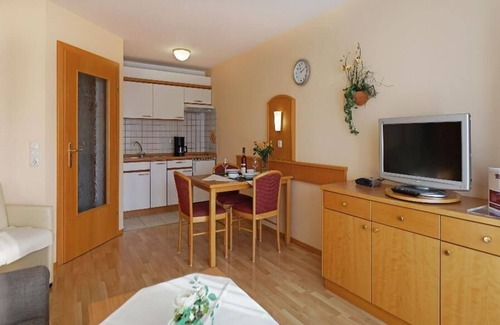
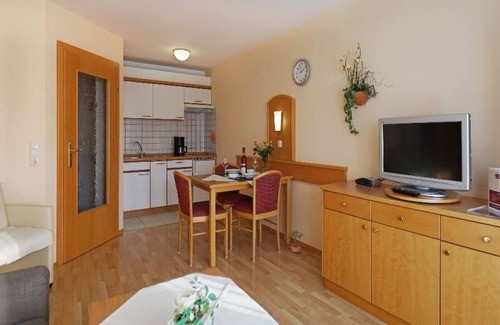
+ potted plant [283,229,304,254]
